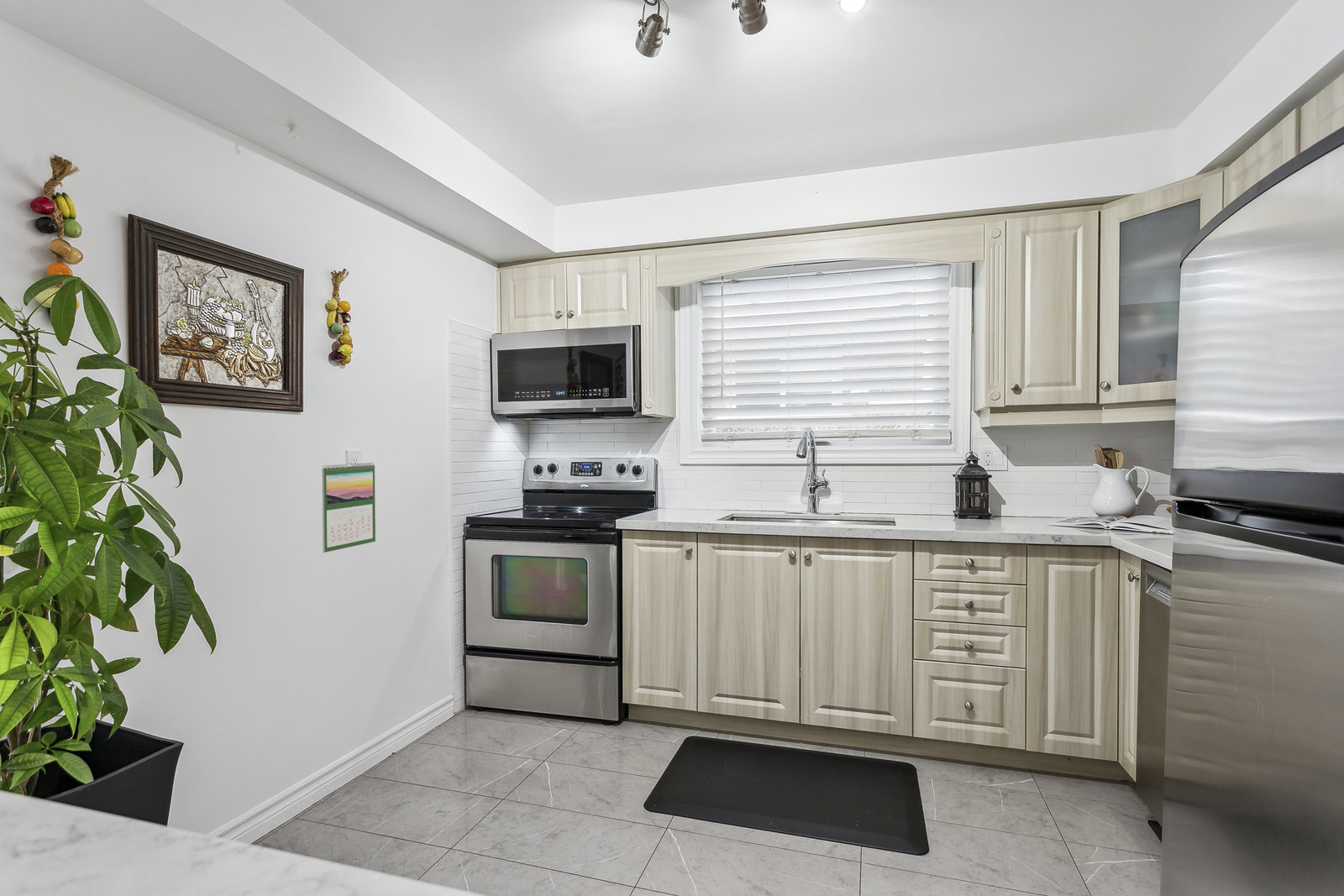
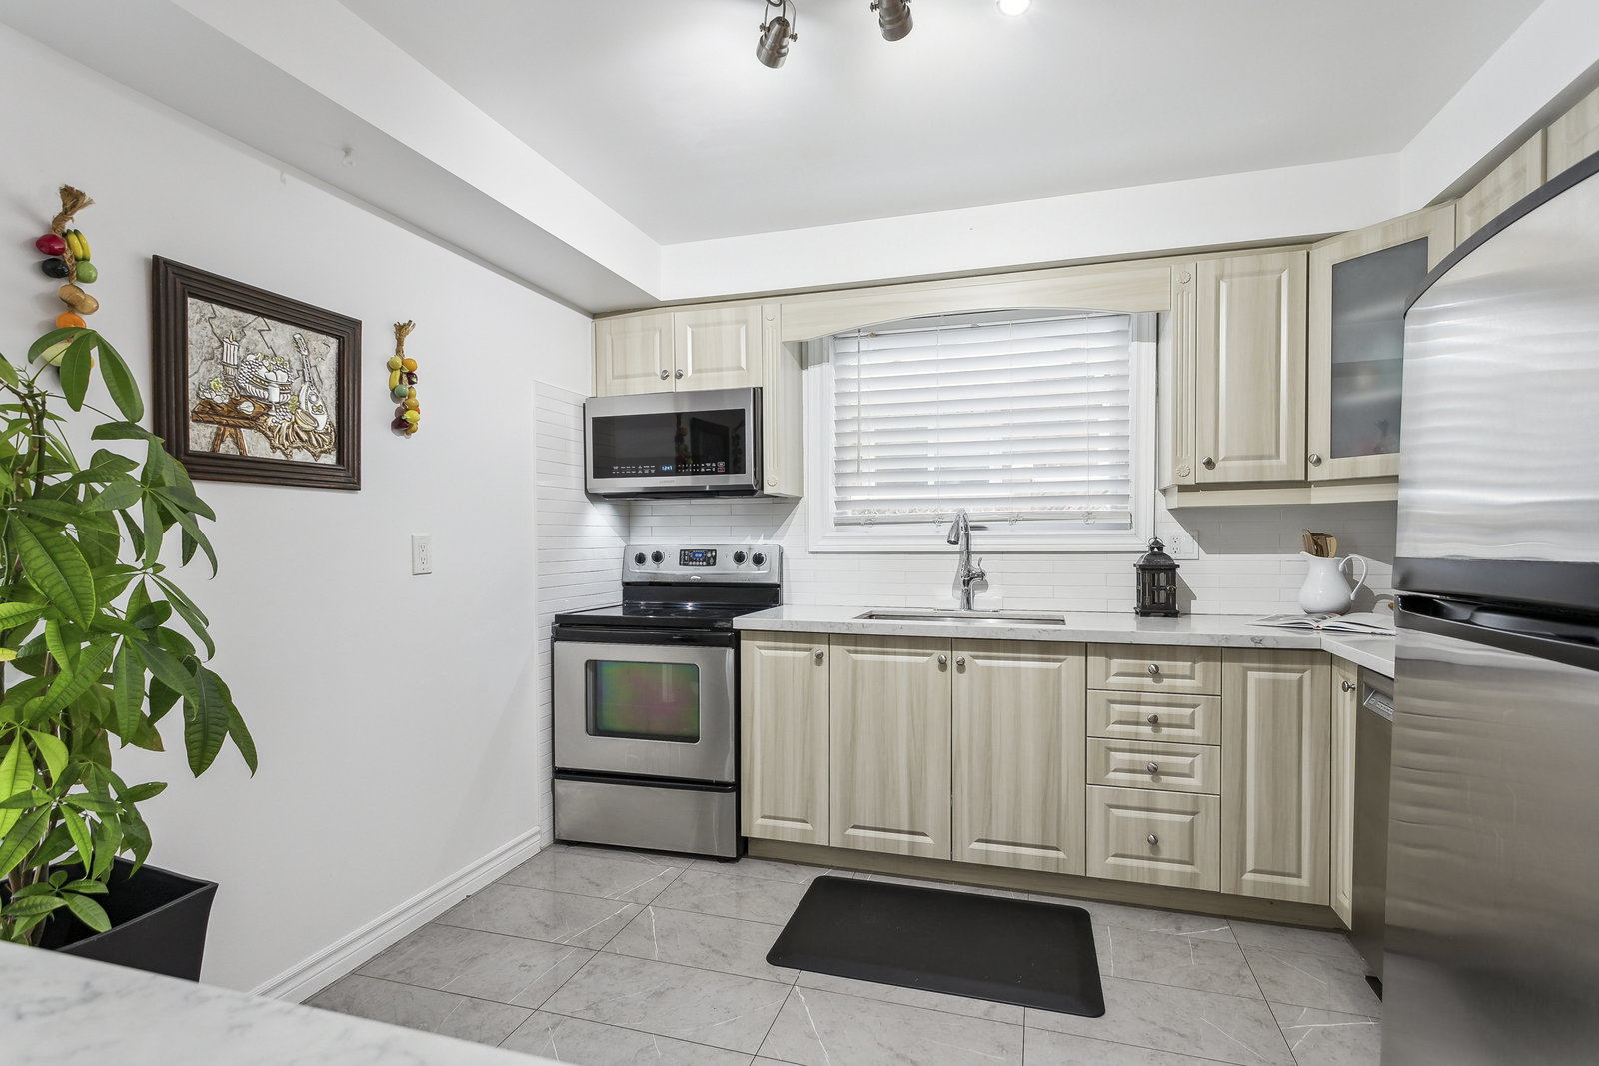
- calendar [321,462,376,553]
